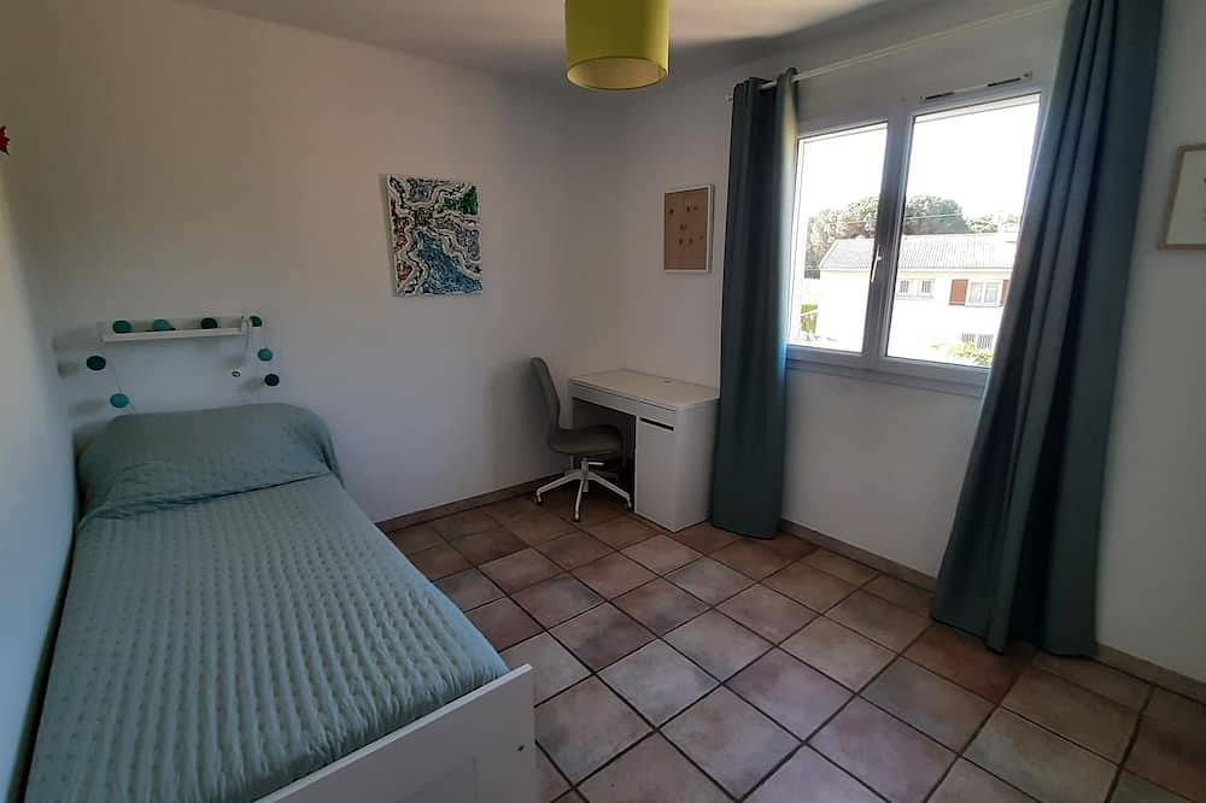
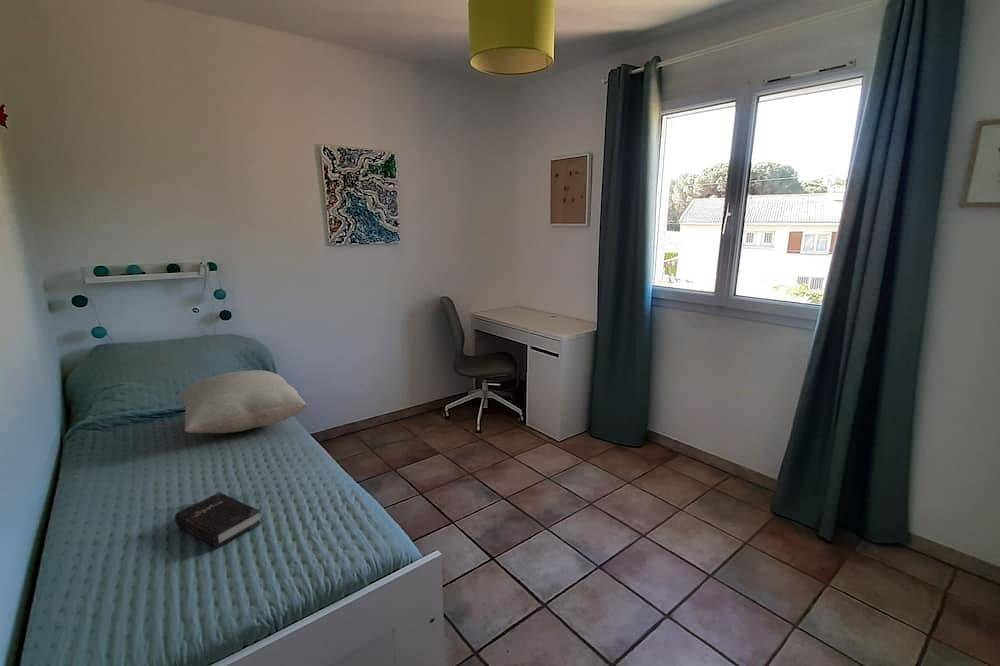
+ pillow [178,369,309,434]
+ hardback book [174,491,262,549]
